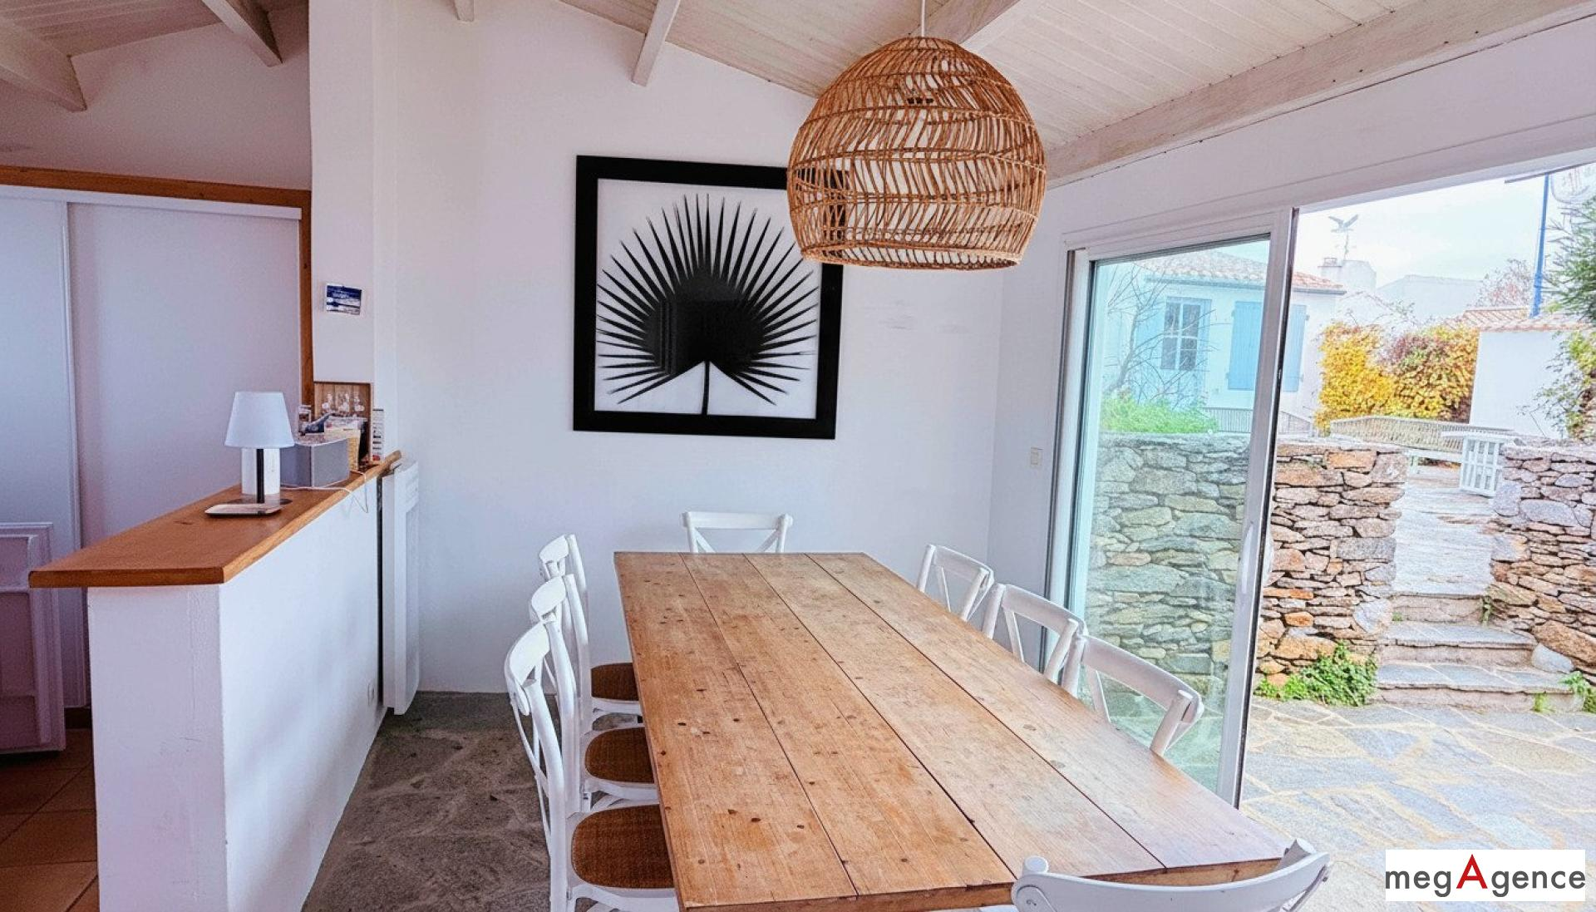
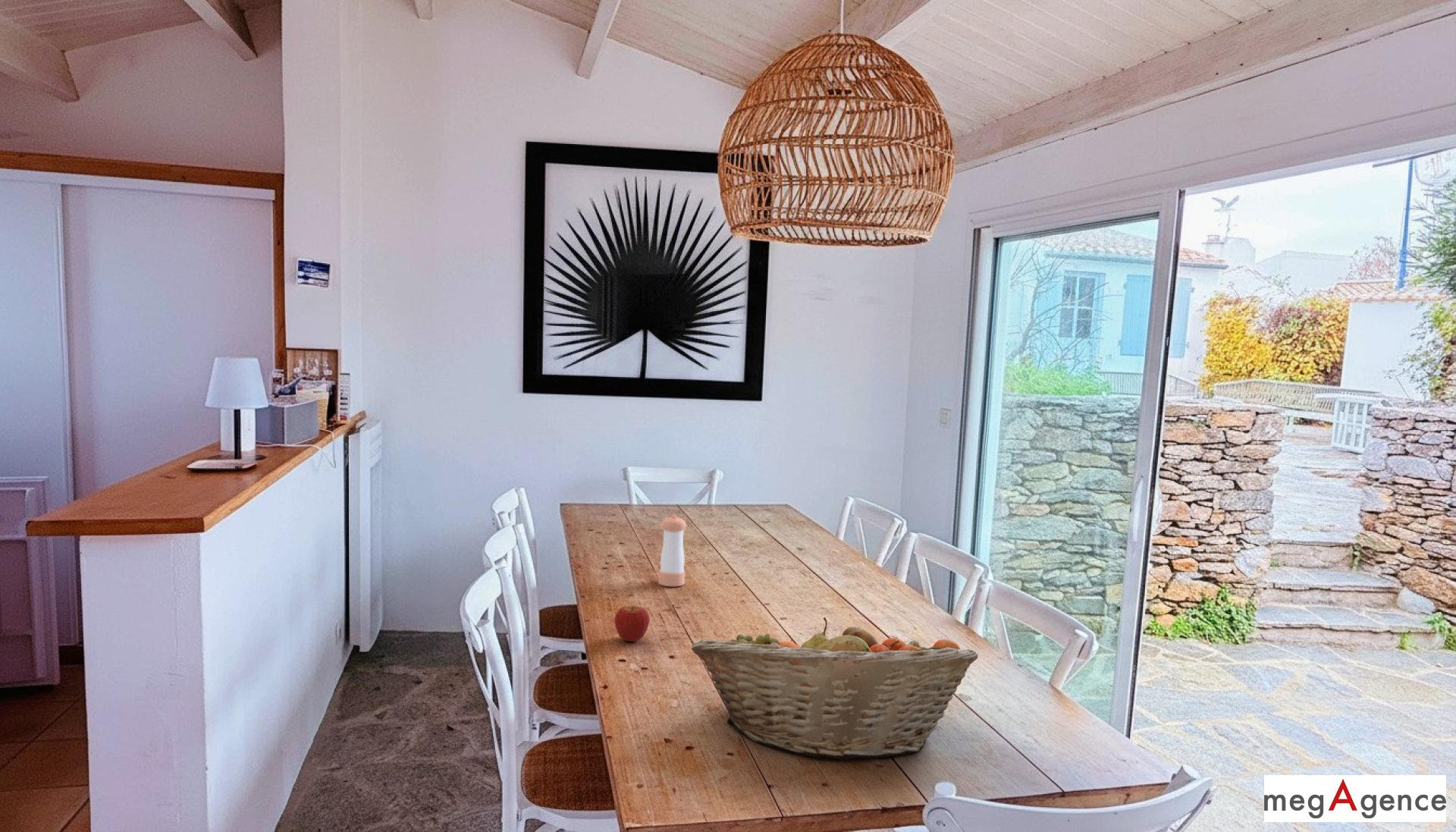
+ fruit basket [691,617,979,761]
+ apple [614,605,651,642]
+ pepper shaker [657,514,687,587]
